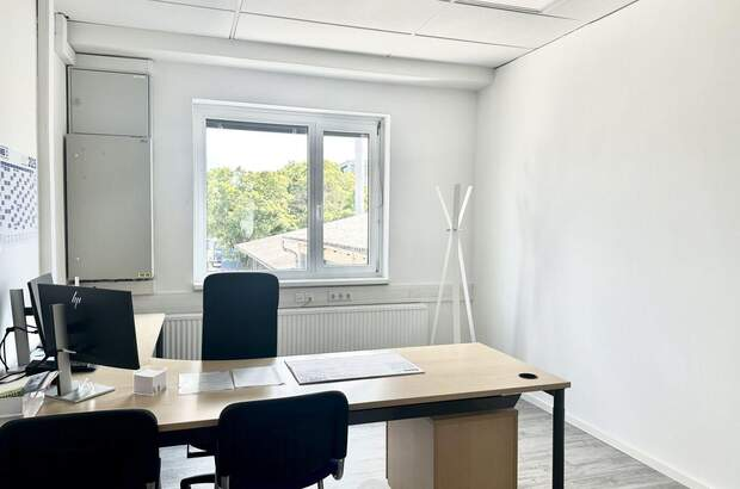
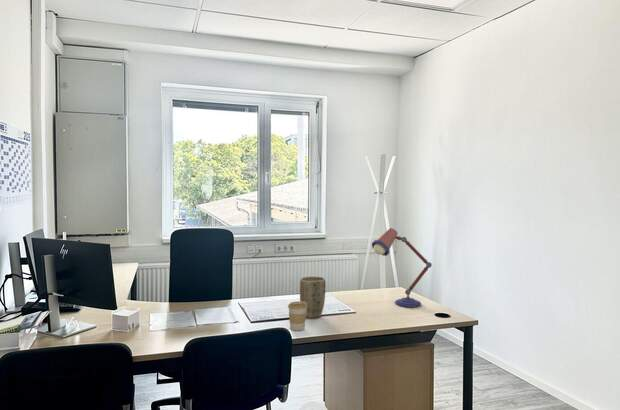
+ desk lamp [371,227,433,308]
+ coffee cup [287,301,307,332]
+ plant pot [299,276,326,319]
